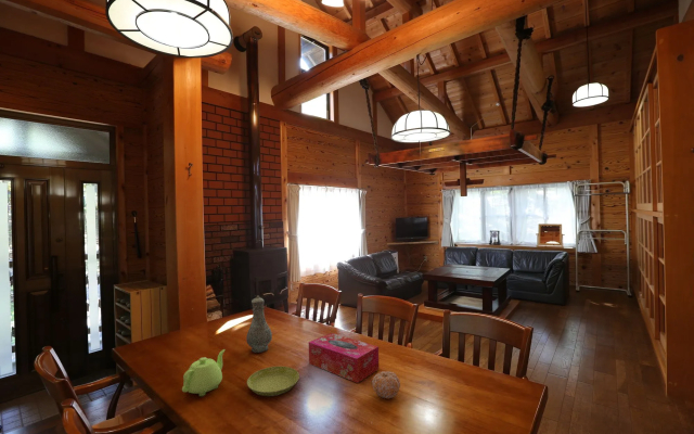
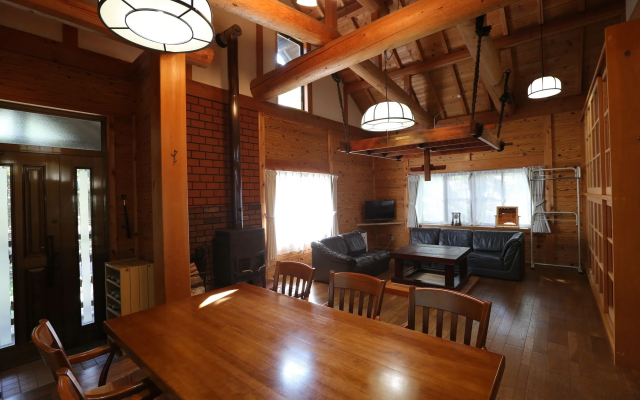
- teapot [181,348,226,397]
- vase [245,295,273,354]
- fruit [371,370,401,399]
- saucer [246,366,300,397]
- tissue box [308,332,380,384]
